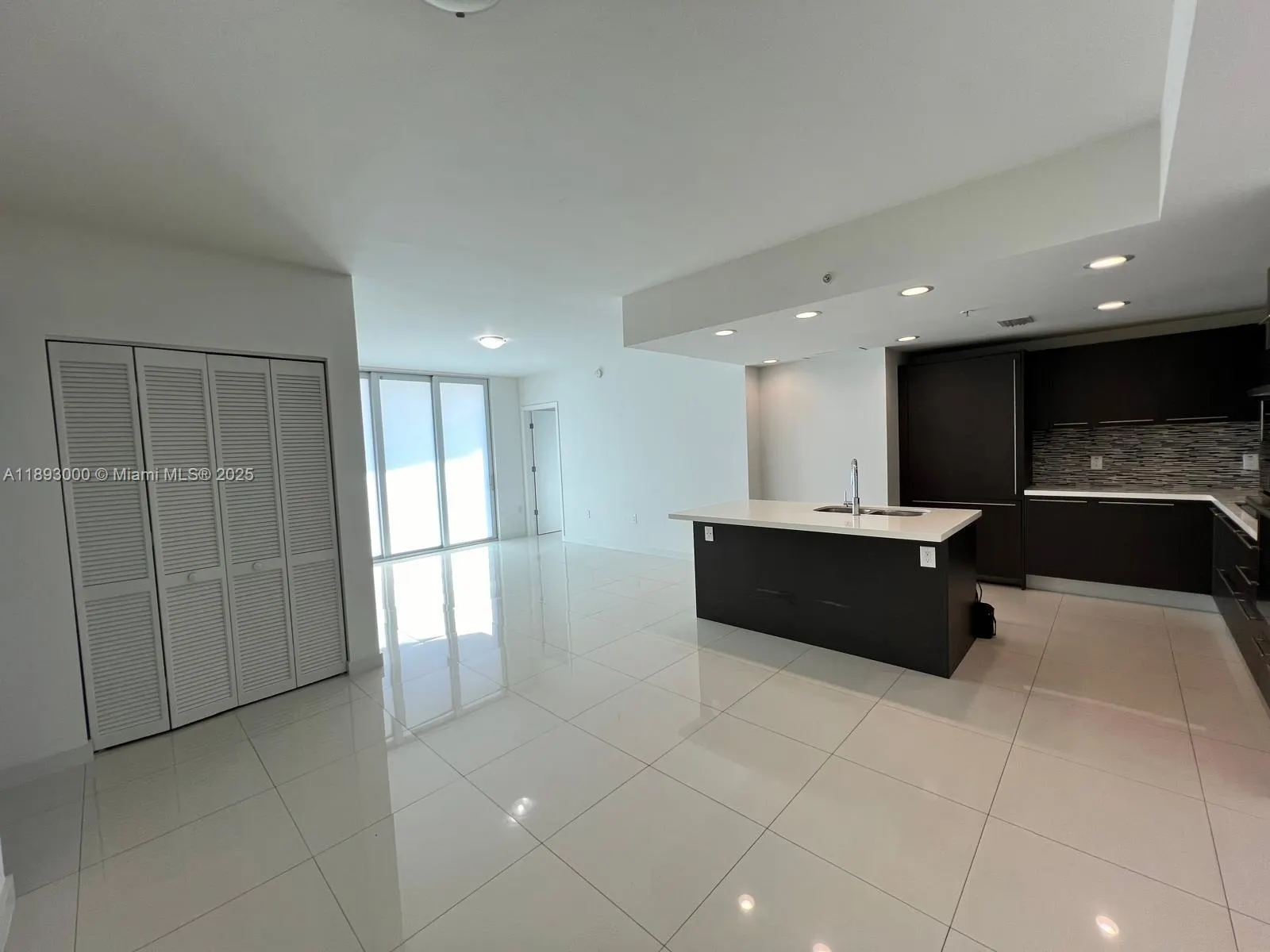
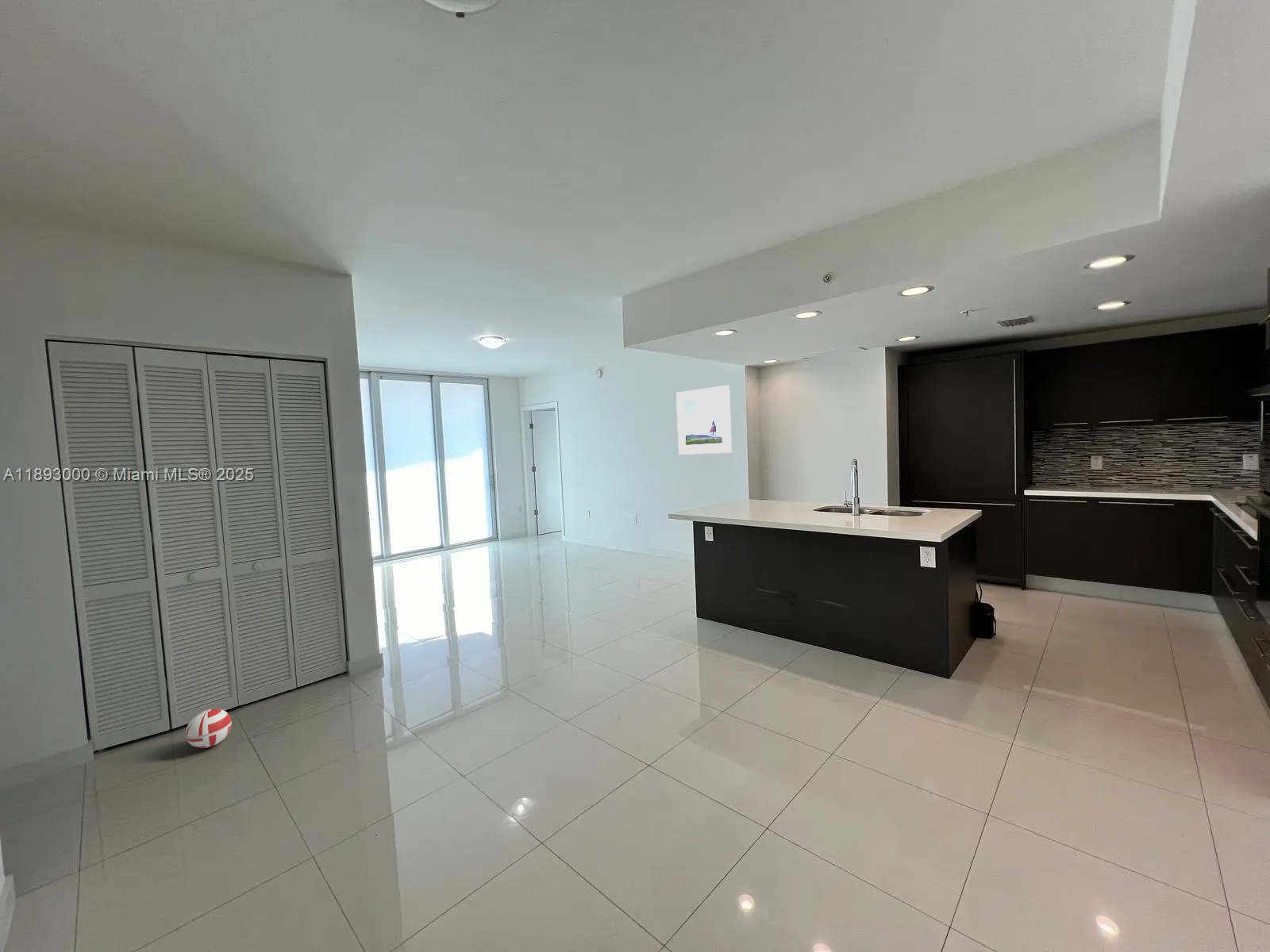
+ ball [185,708,233,749]
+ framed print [675,384,733,455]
